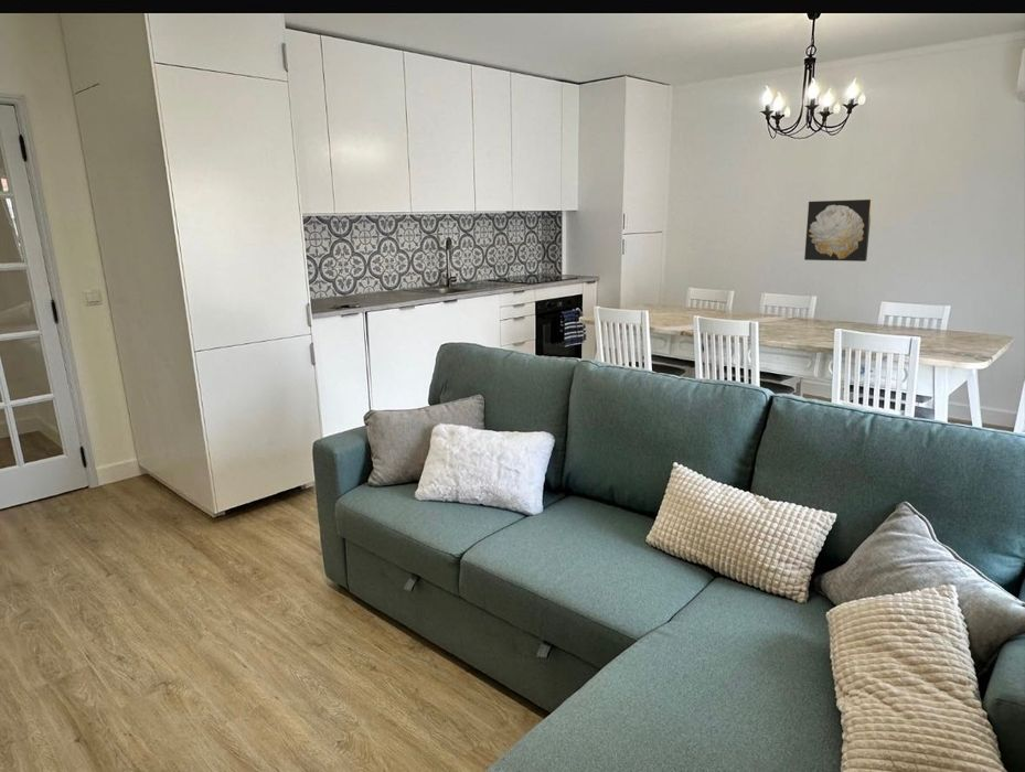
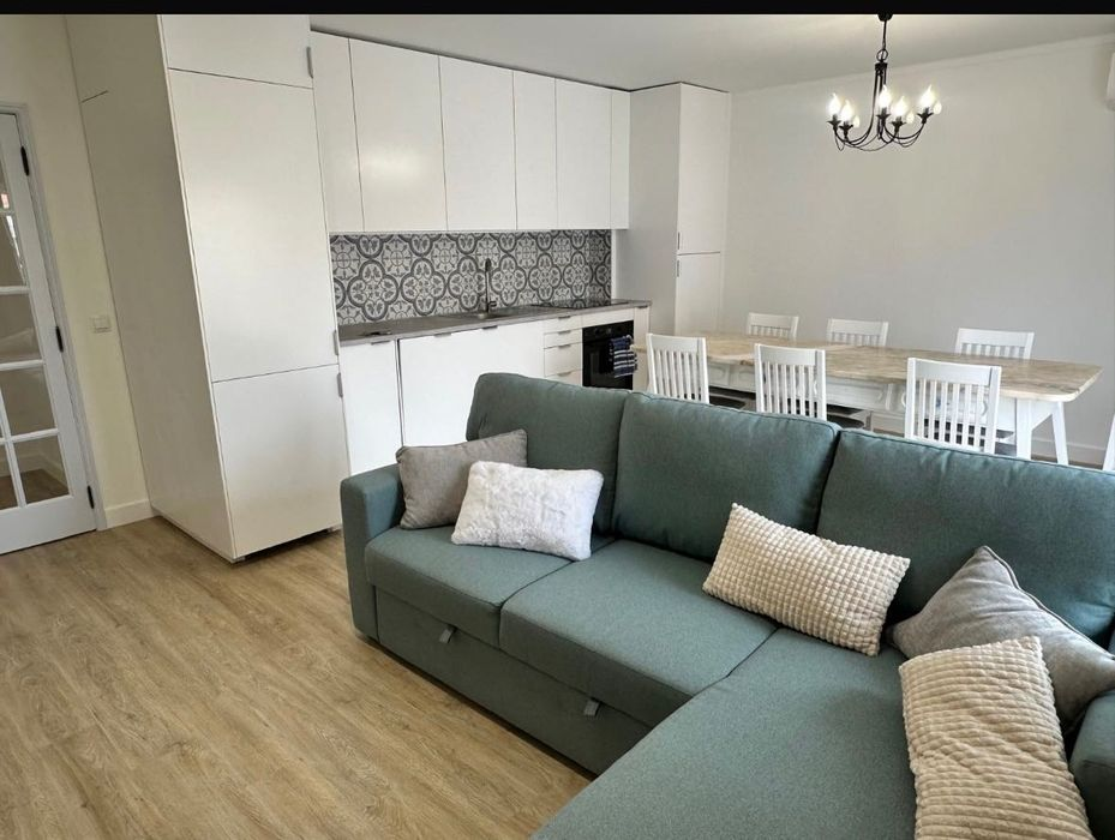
- wall art [803,199,873,262]
